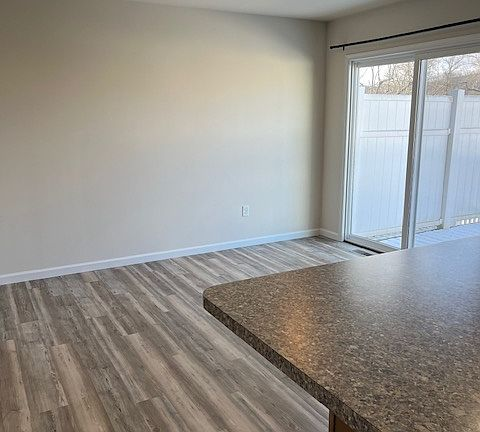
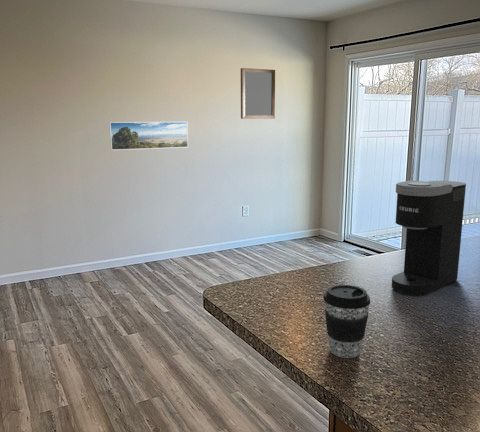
+ coffee maker [391,179,467,297]
+ home mirror [240,67,276,120]
+ coffee cup [322,284,371,359]
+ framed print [108,121,189,151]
